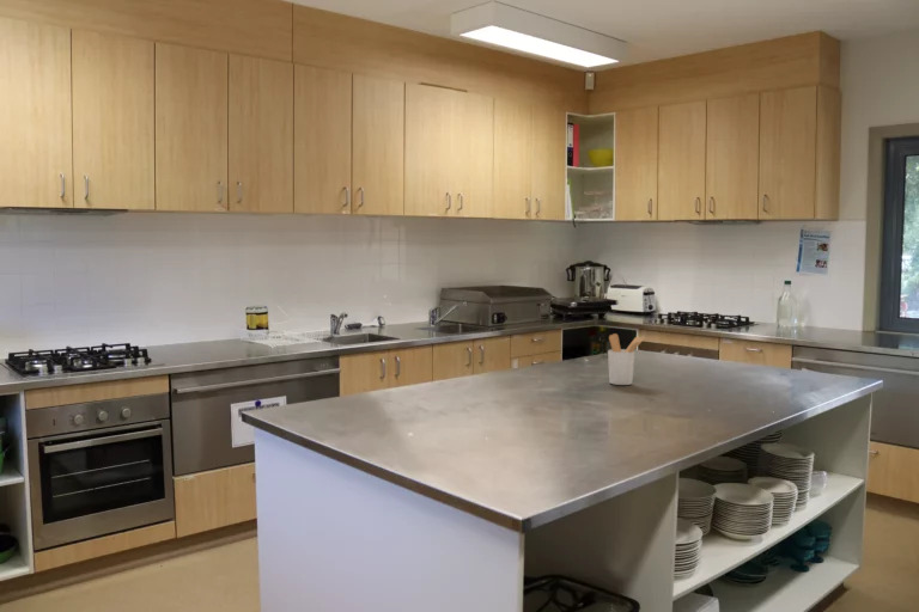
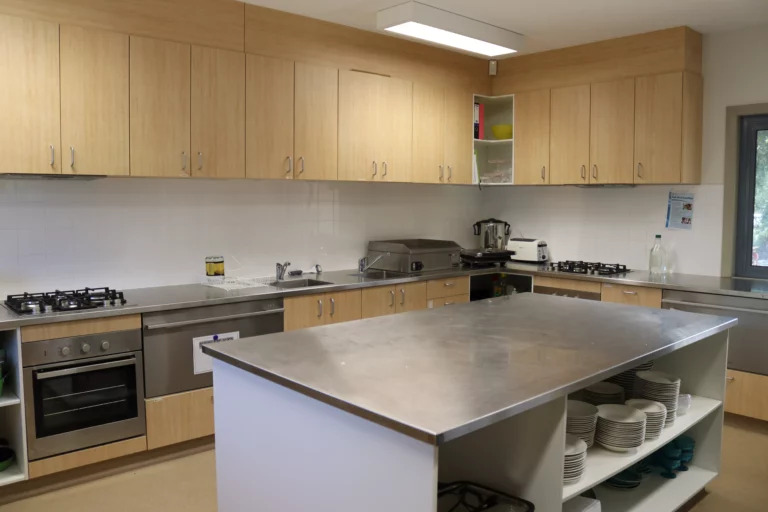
- utensil holder [607,332,646,386]
